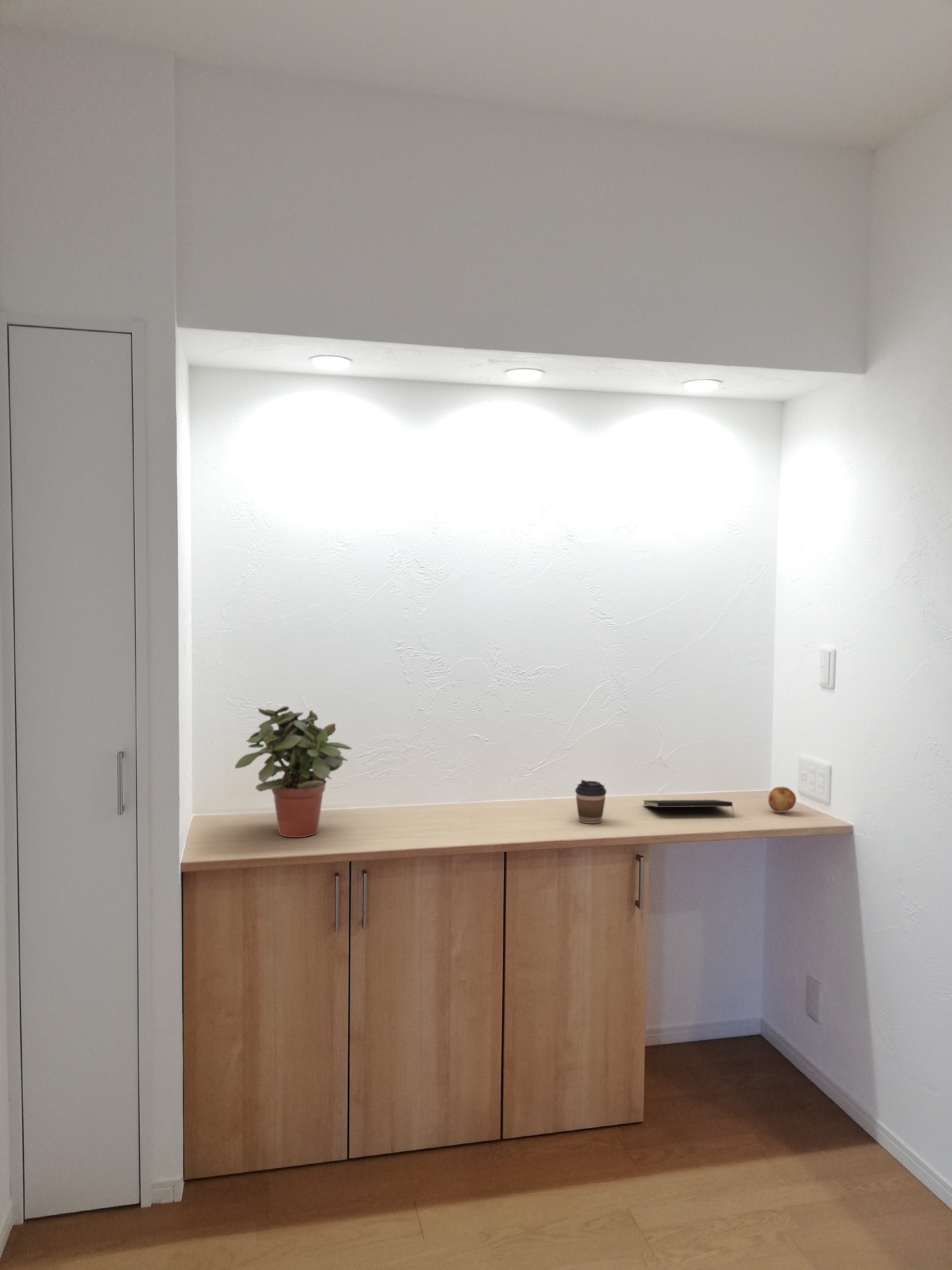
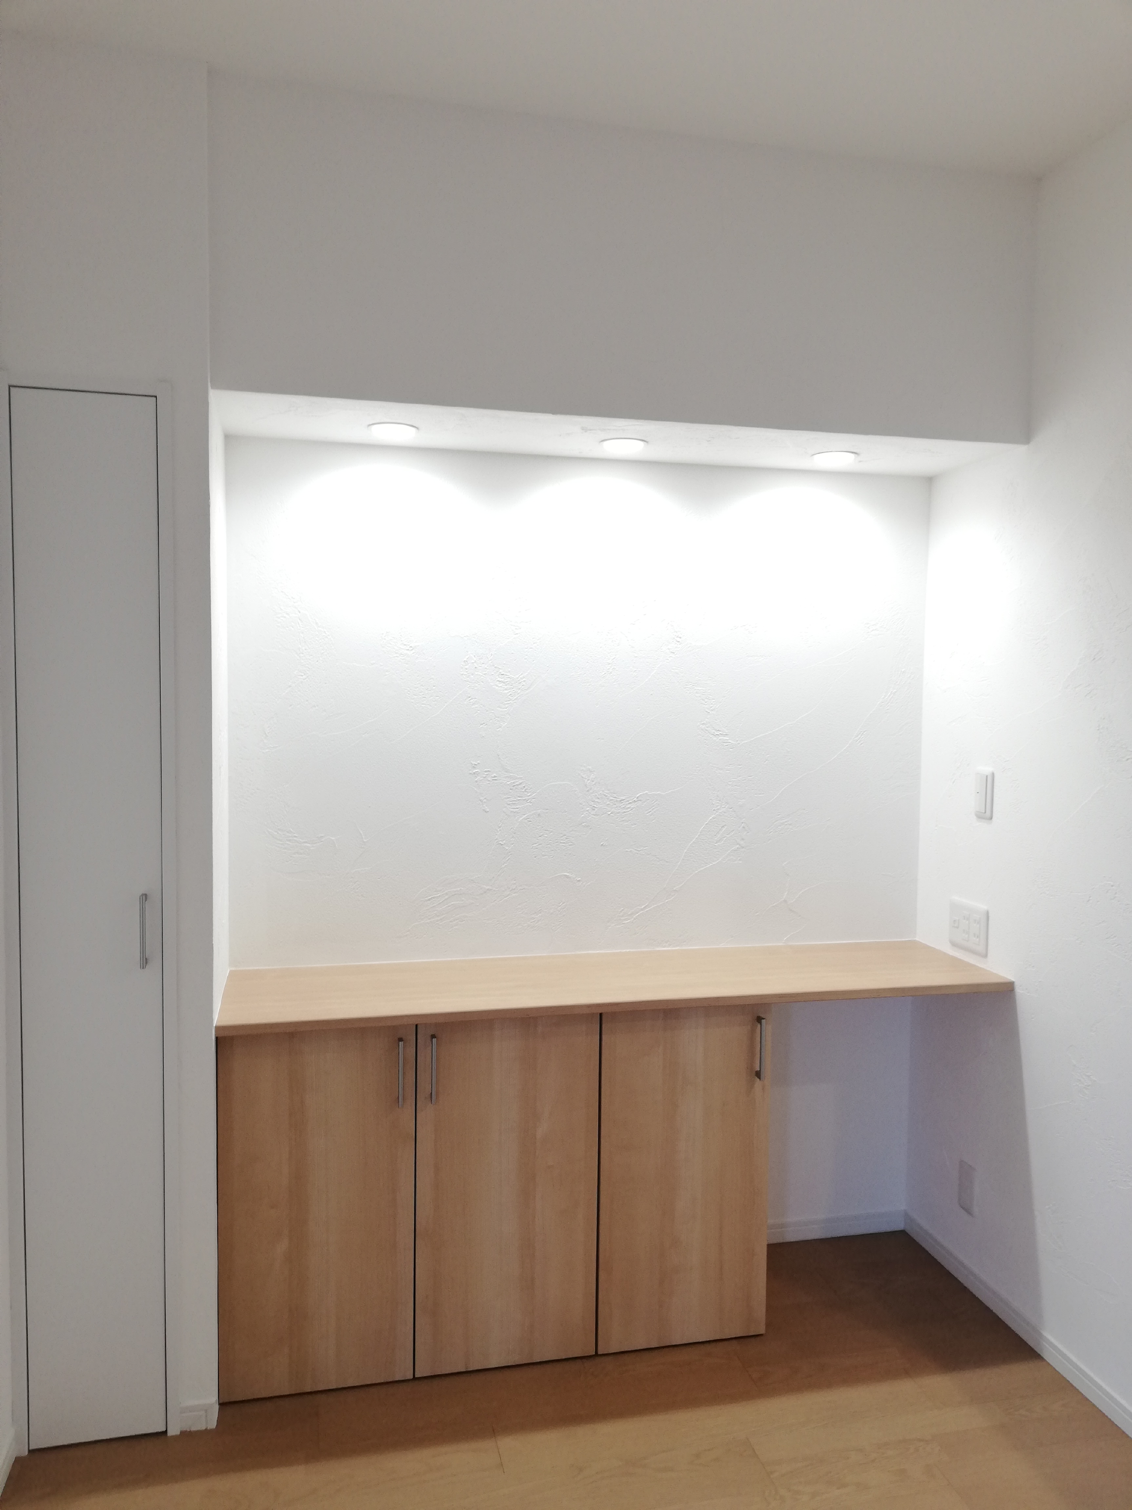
- apple [768,786,796,813]
- coffee cup [575,779,607,824]
- potted plant [235,706,352,838]
- notepad [642,799,734,817]
